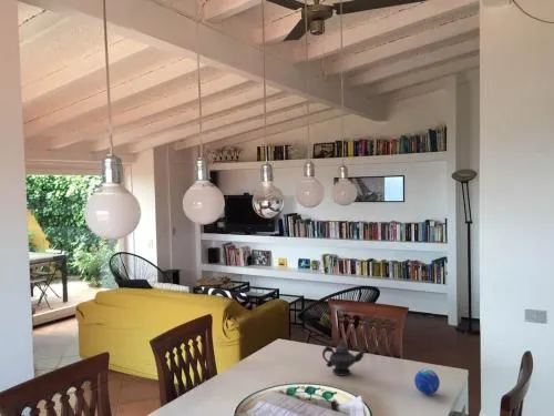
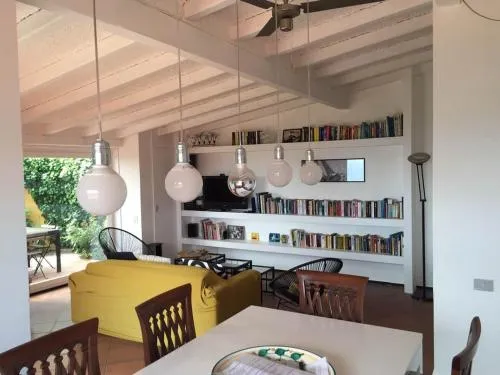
- teapot [321,338,367,377]
- decorative orb [413,368,441,396]
